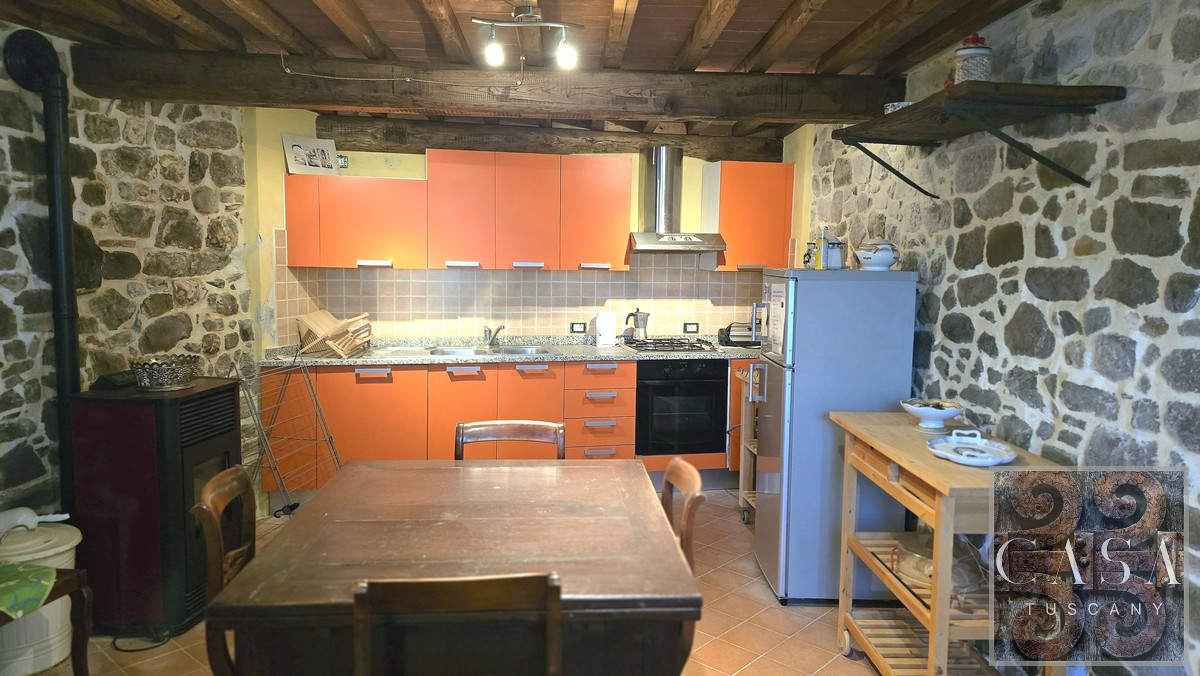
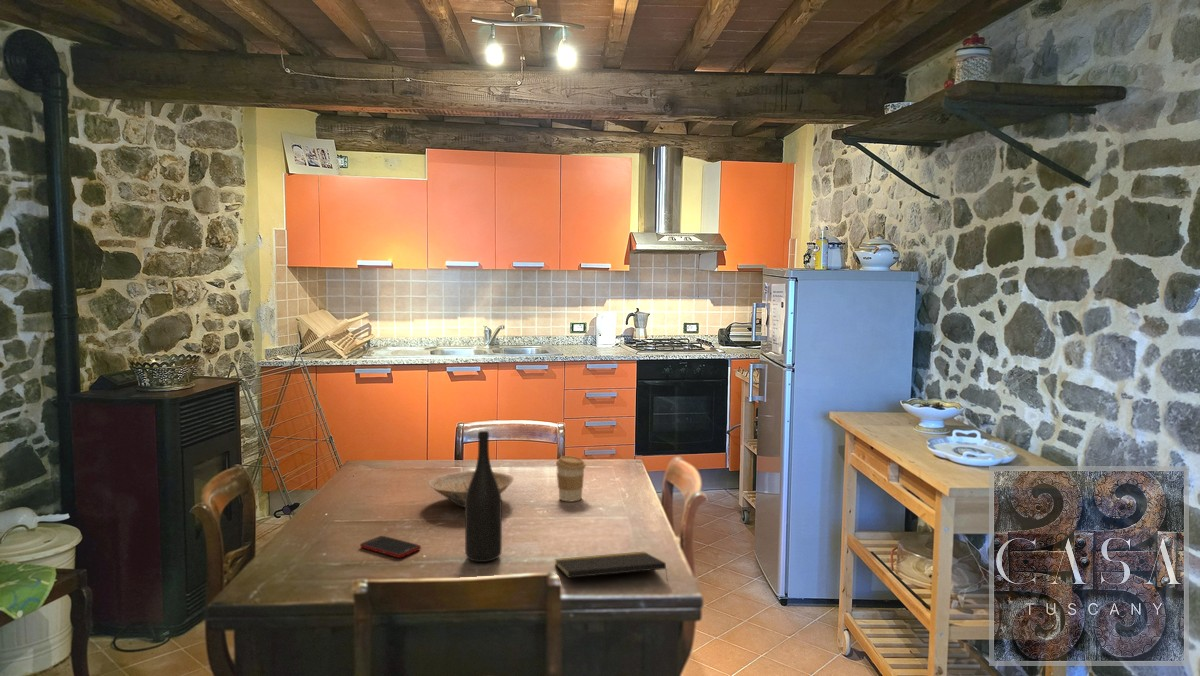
+ notepad [554,551,669,583]
+ coffee cup [555,455,587,502]
+ wine bottle [464,430,503,563]
+ cell phone [359,535,422,559]
+ bowl [427,470,514,508]
